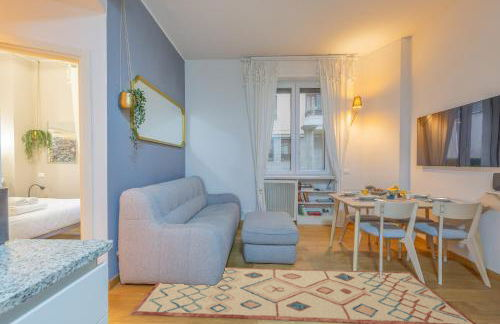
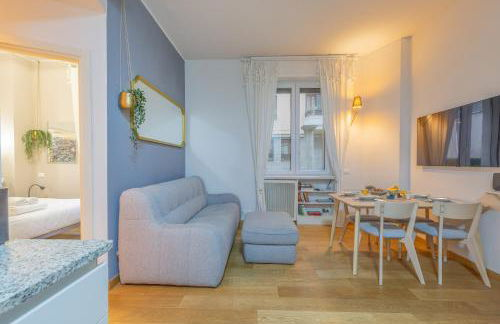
- rug [129,267,477,324]
